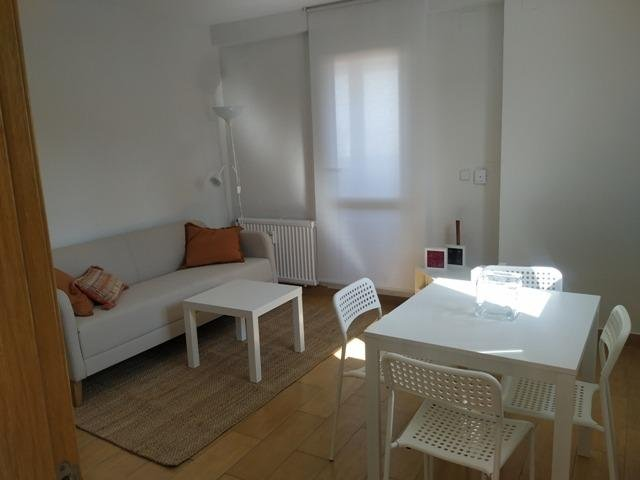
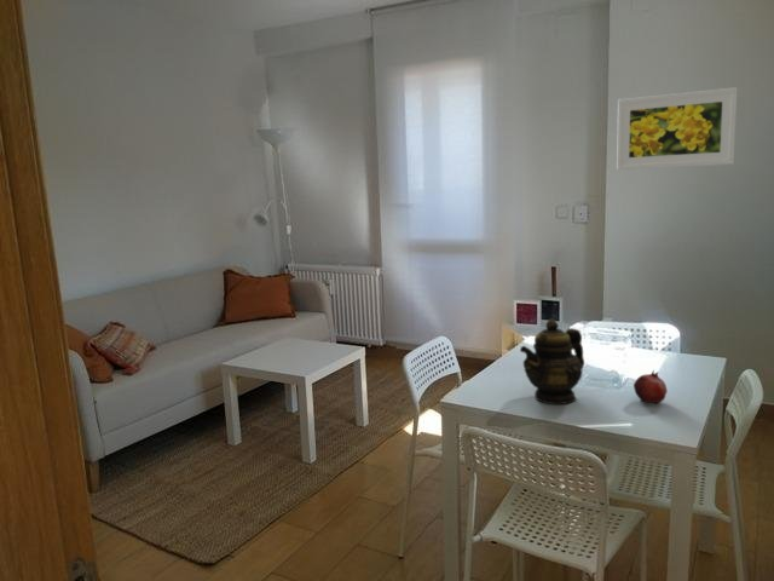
+ teapot [519,318,585,405]
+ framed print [616,86,739,171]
+ fruit [633,369,668,404]
